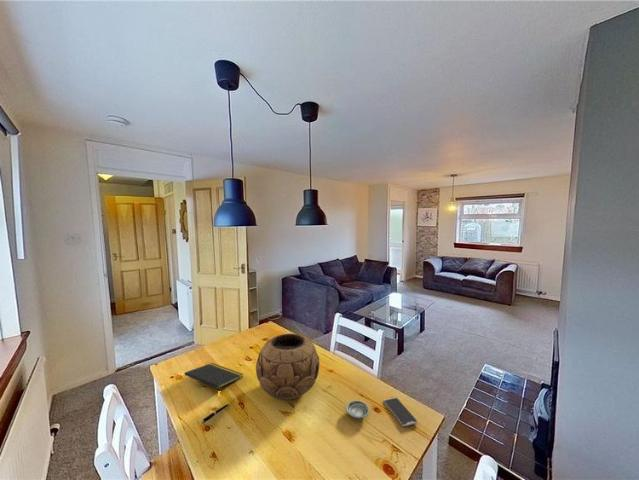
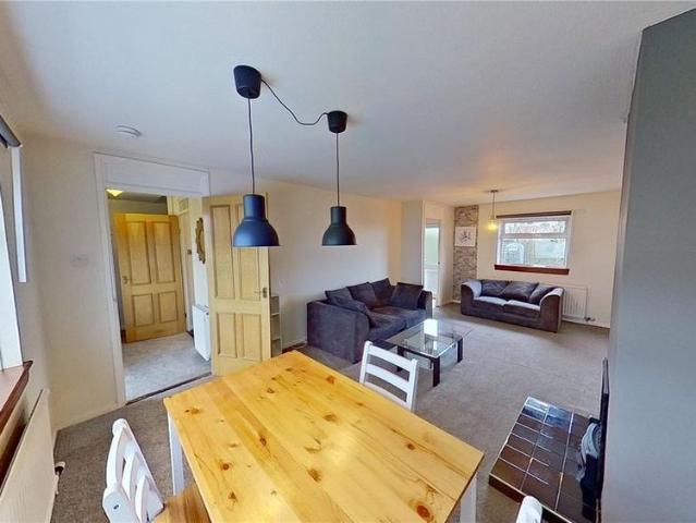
- saucer [345,400,370,420]
- smartphone [383,396,419,428]
- pen [200,402,231,424]
- notepad [184,362,244,390]
- decorative bowl [255,332,321,401]
